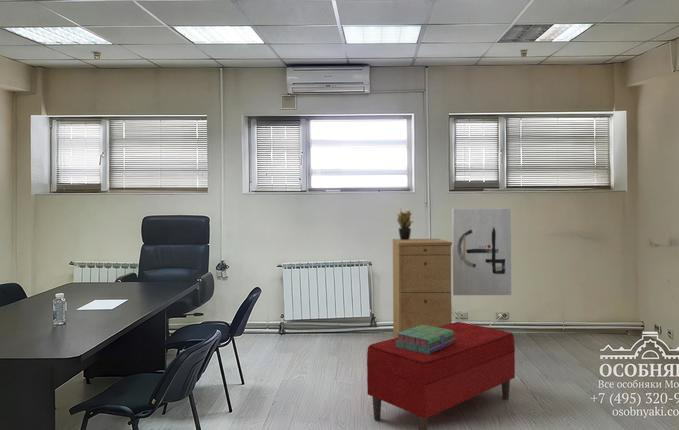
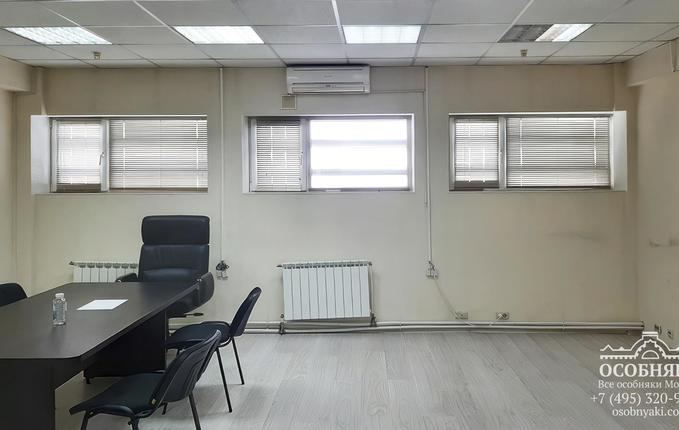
- filing cabinet [391,238,453,338]
- stack of books [395,325,456,354]
- wall art [451,207,512,296]
- bench [366,321,516,430]
- potted plant [396,208,415,240]
